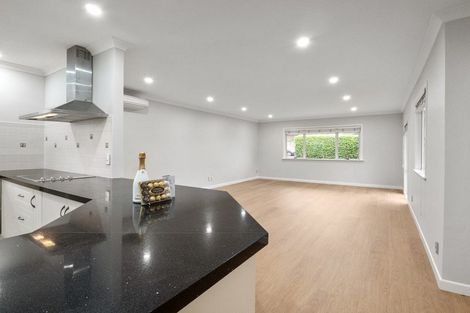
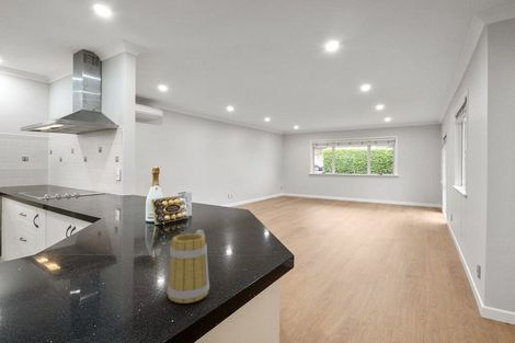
+ mug [165,229,210,305]
